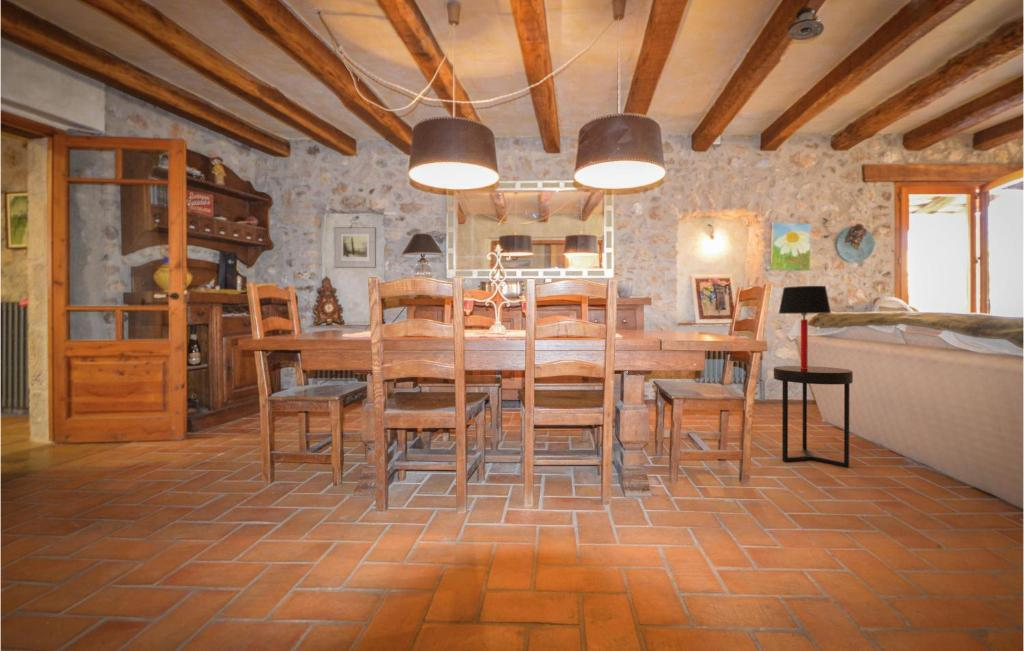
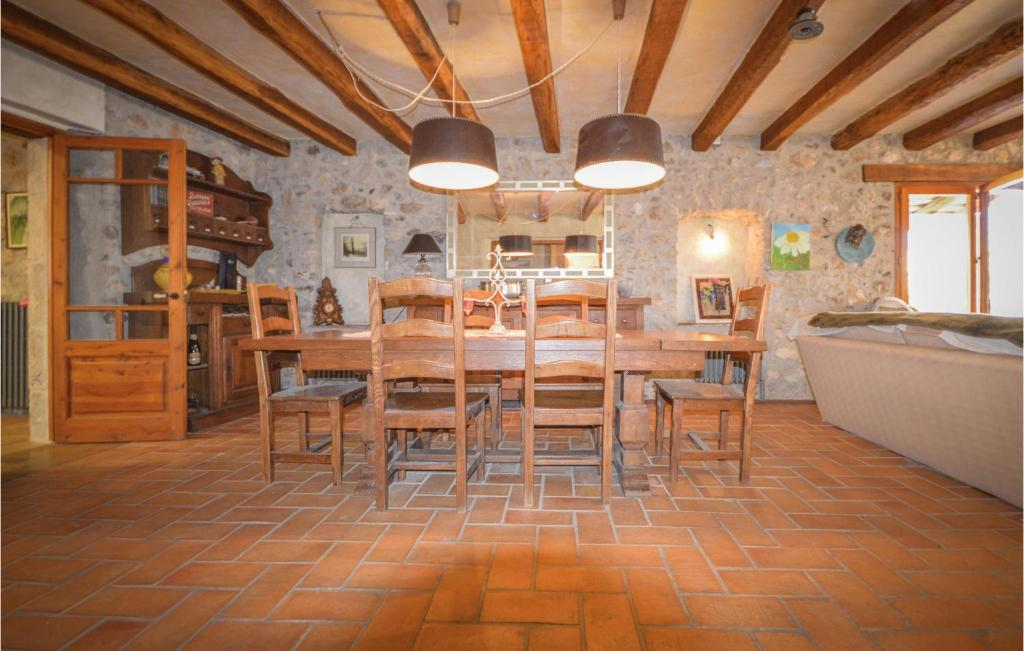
- side table [773,365,854,468]
- table lamp [778,285,832,369]
